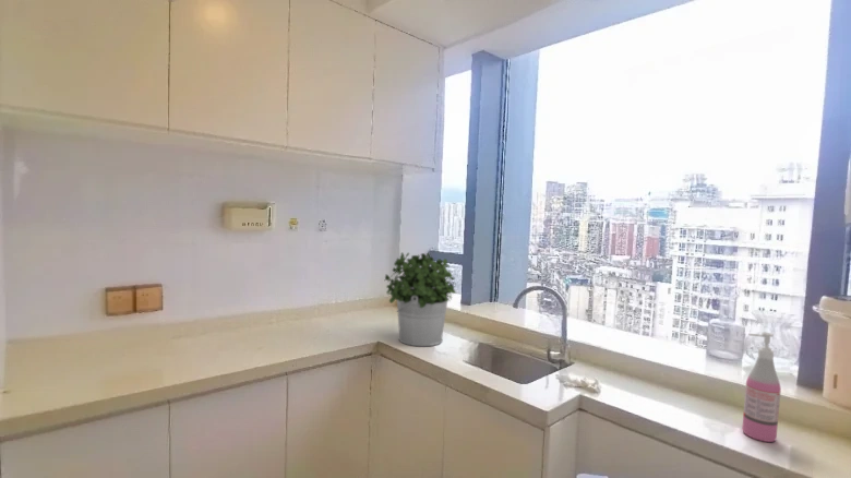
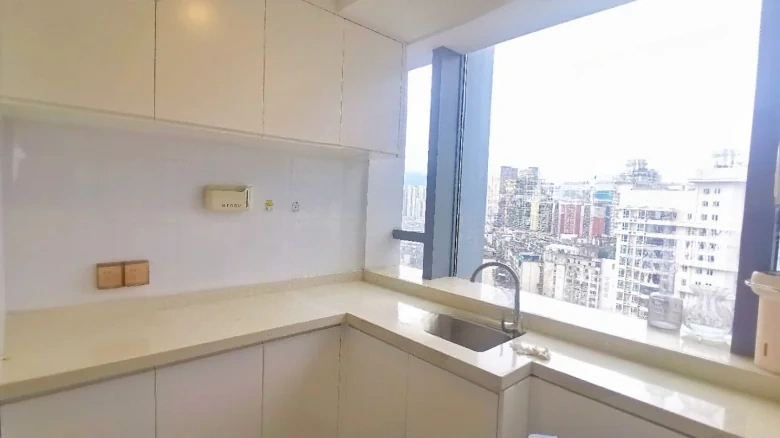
- potted plant [384,251,457,347]
- soap dispenser [741,332,782,443]
